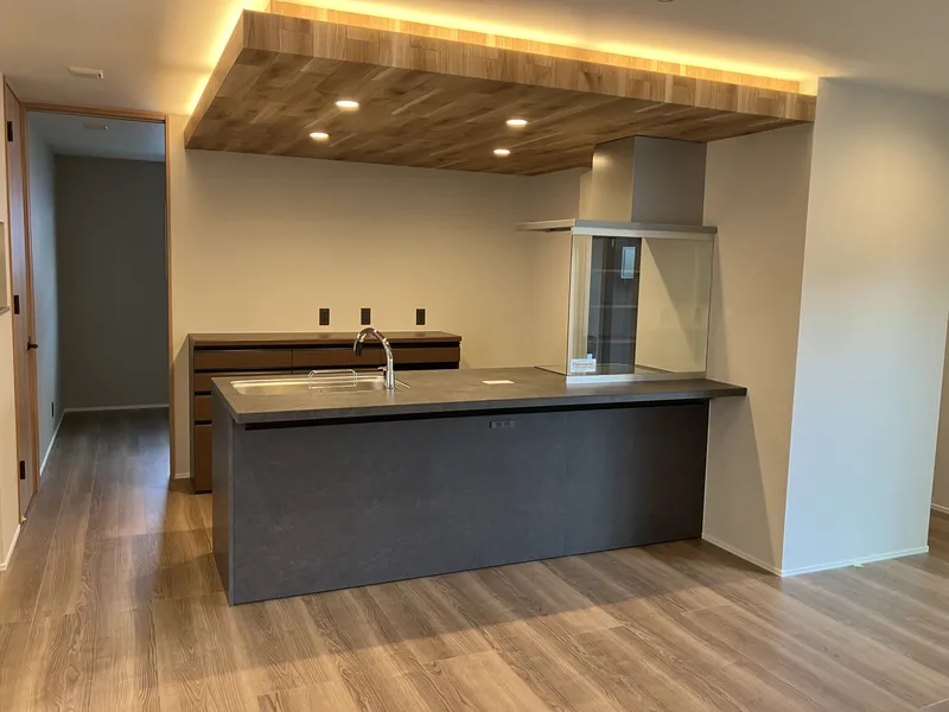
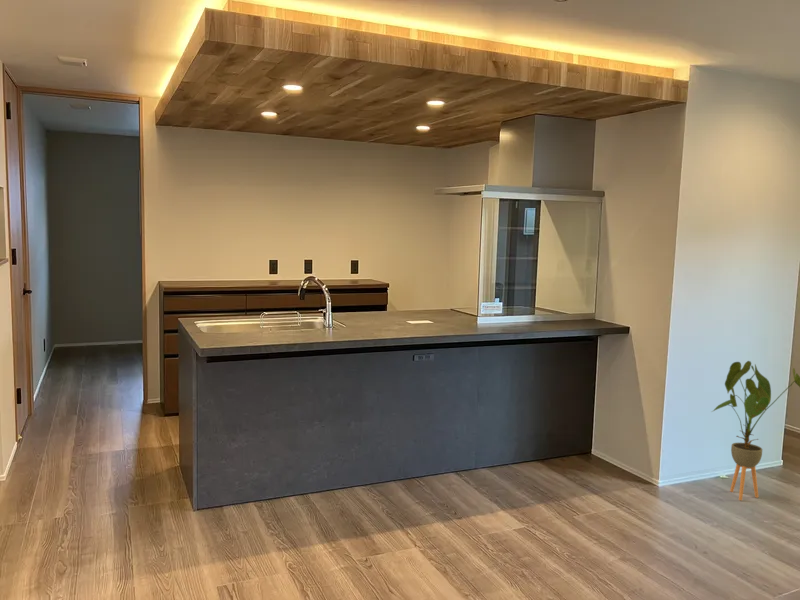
+ house plant [711,360,800,501]
